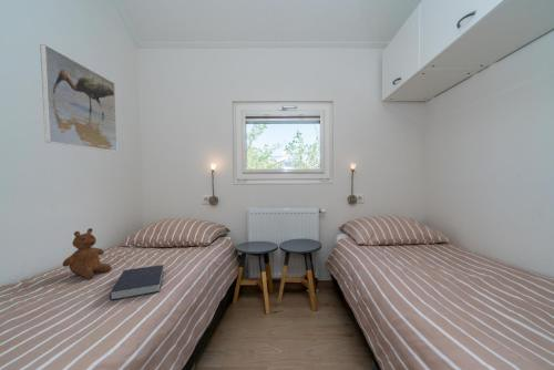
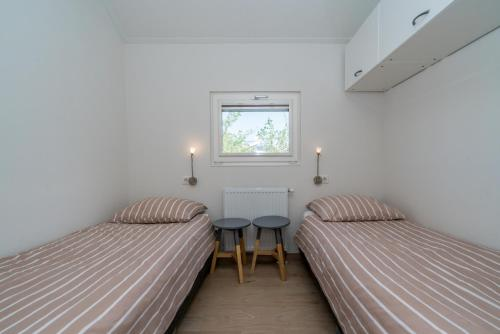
- teddy bear [61,227,112,280]
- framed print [39,43,119,153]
- book [109,264,165,301]
